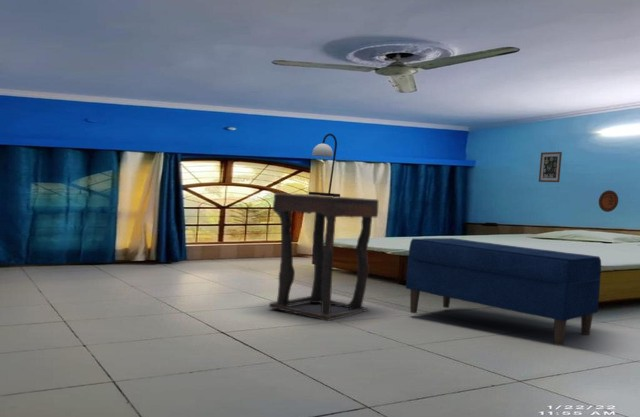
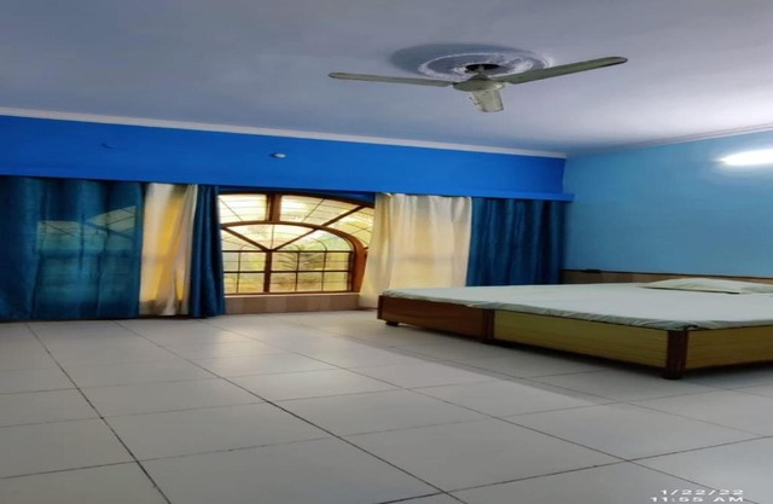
- side table [268,192,380,322]
- table lamp [308,133,341,197]
- decorative plate [598,189,619,213]
- bench [405,237,602,346]
- wall art [538,151,563,183]
